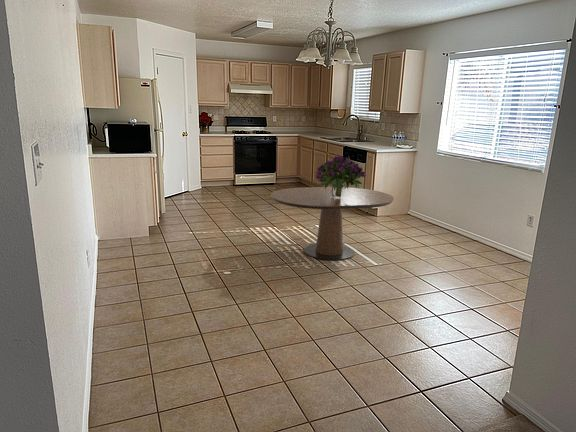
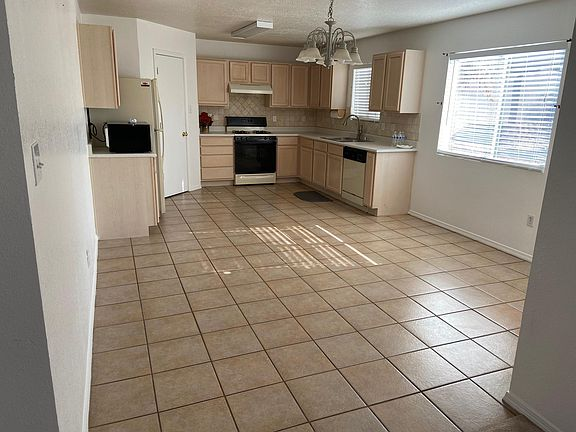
- bouquet [314,155,367,197]
- dining table [270,186,395,261]
